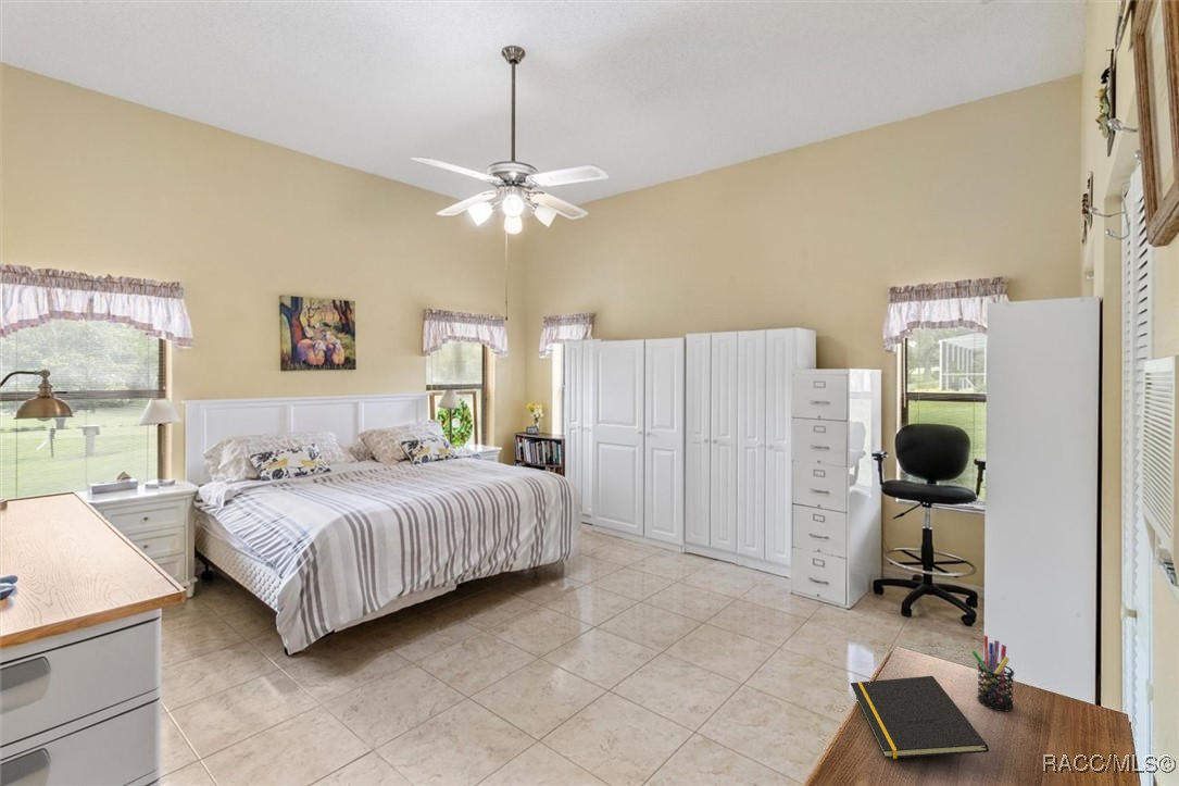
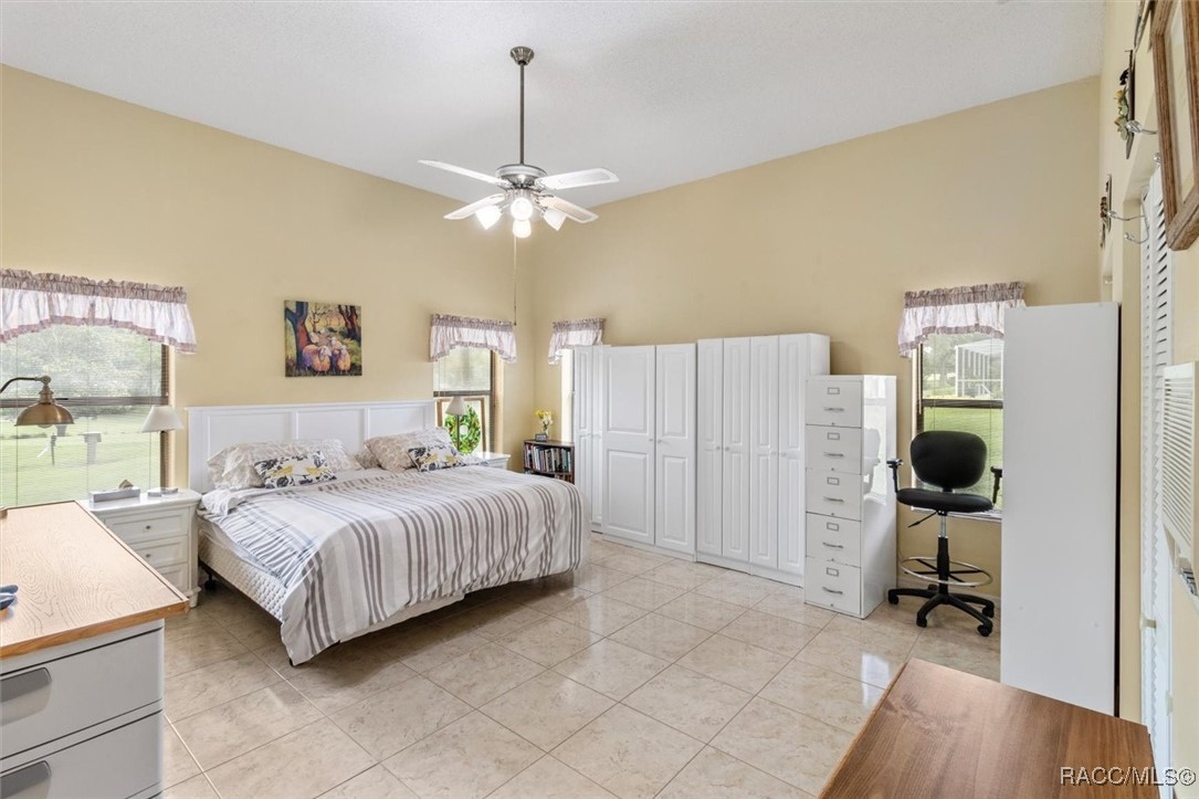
- pen holder [970,634,1015,712]
- notepad [850,675,990,760]
